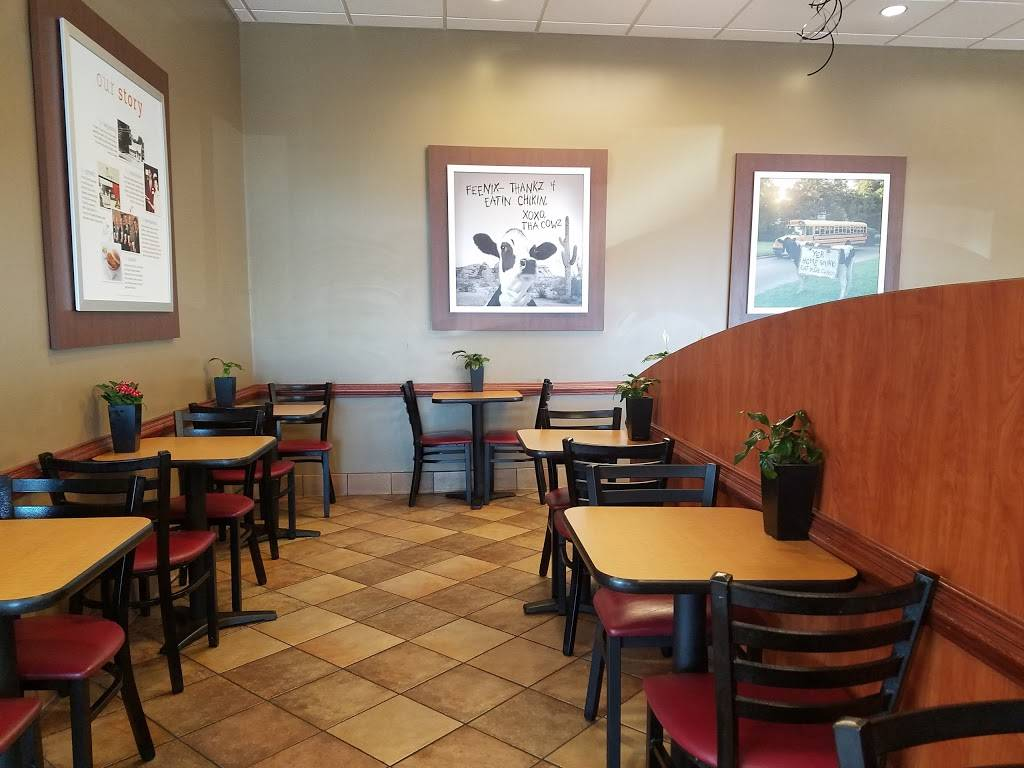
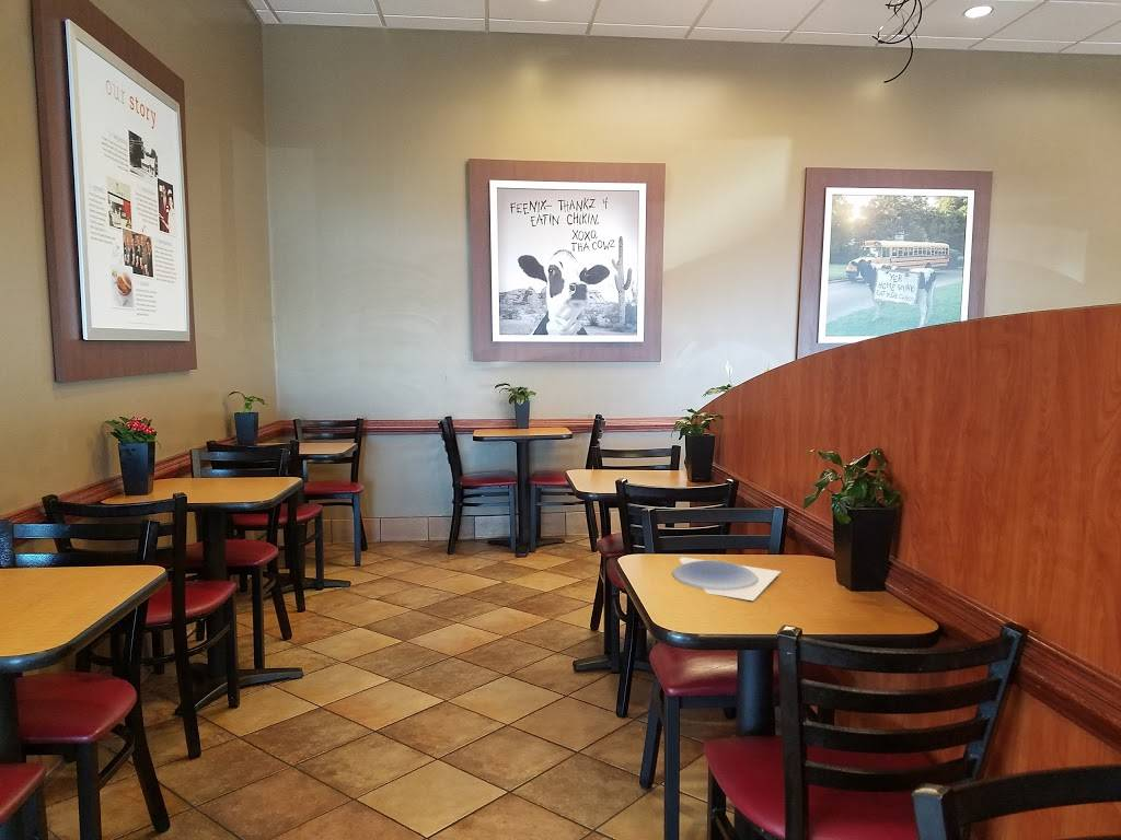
+ plate [671,556,782,602]
